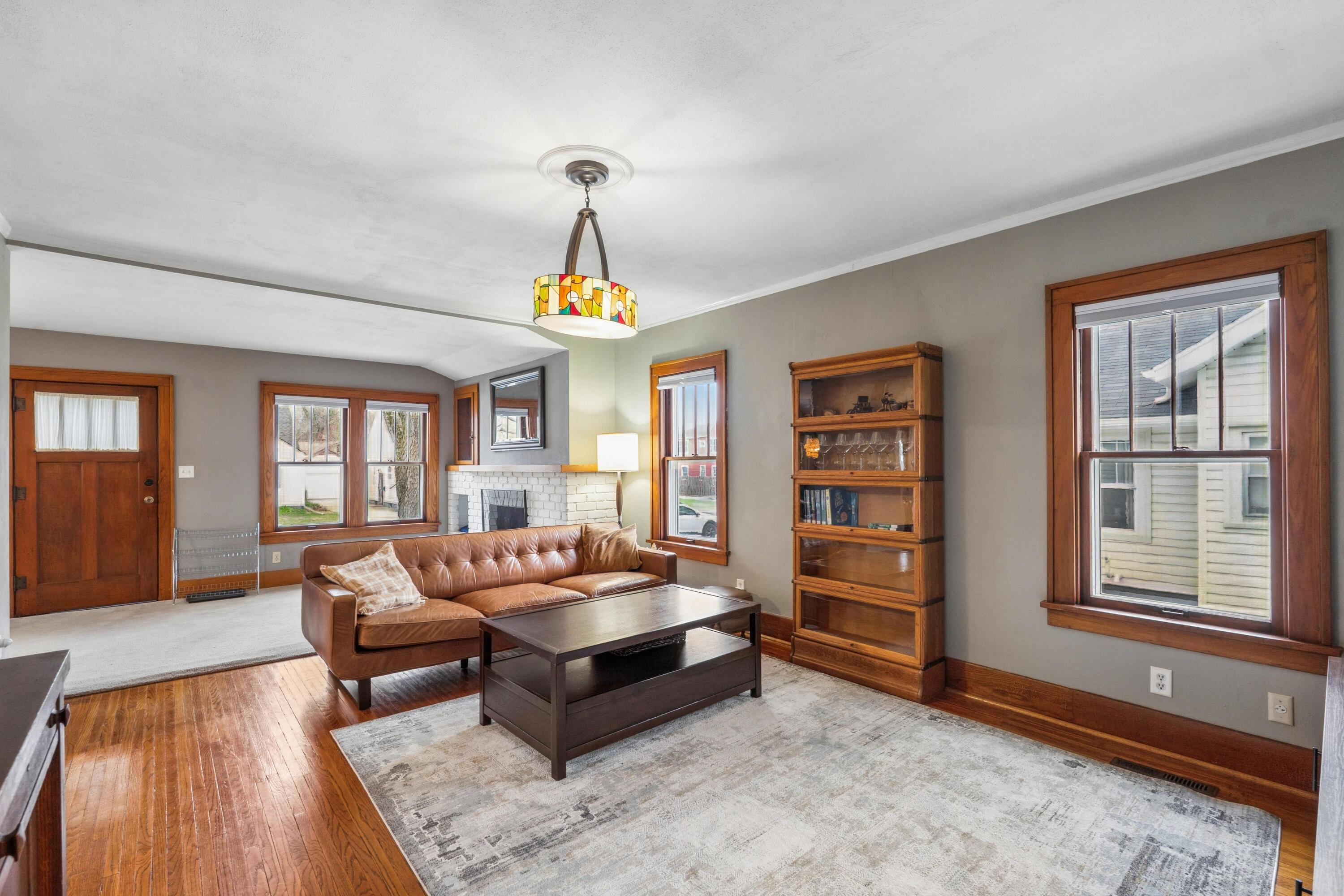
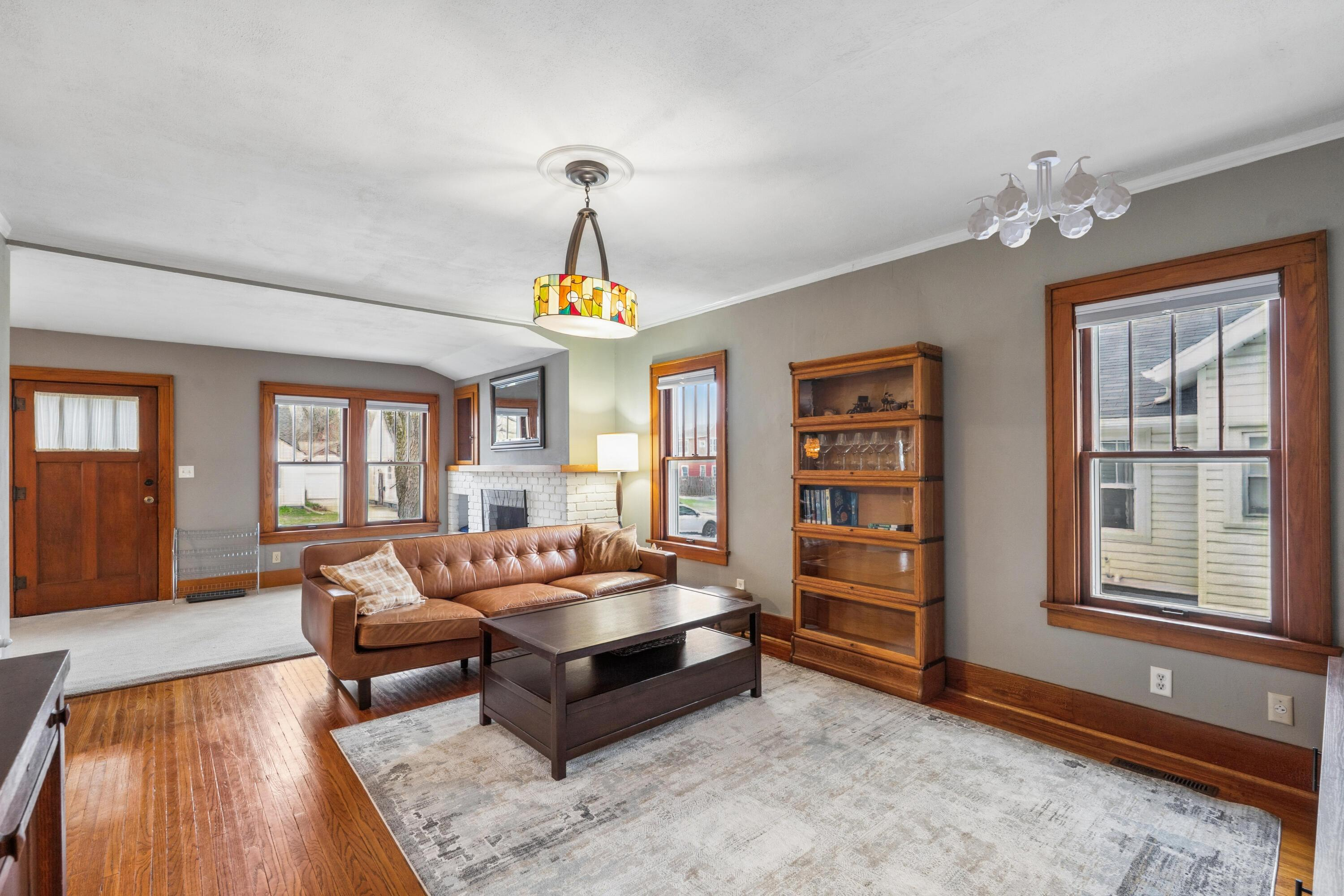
+ ceiling light fixture [966,150,1132,248]
